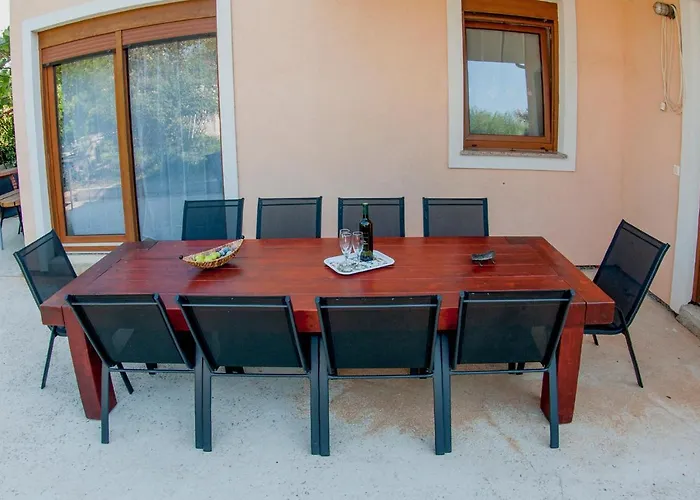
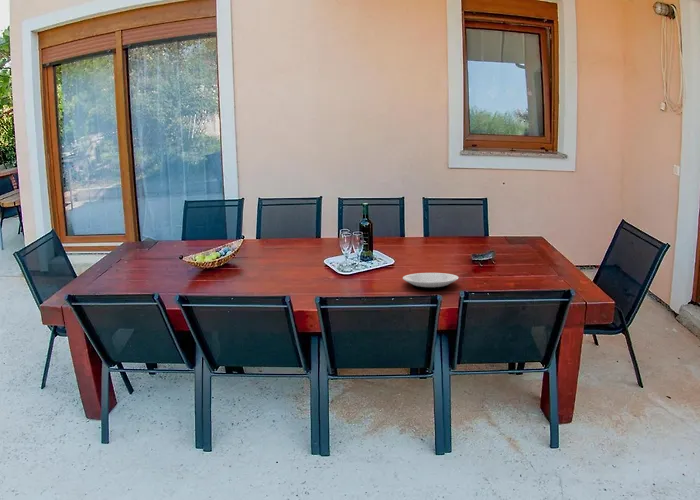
+ plate [402,272,459,290]
